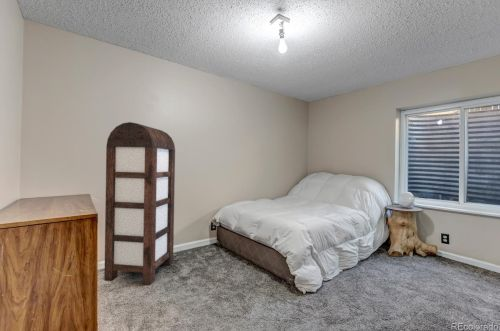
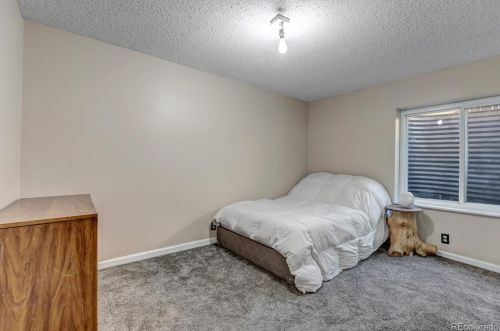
- bookshelf [103,121,176,285]
